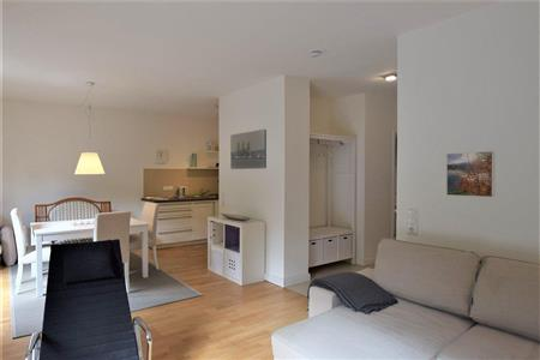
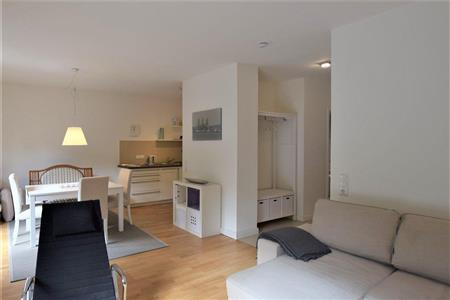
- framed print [445,150,496,198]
